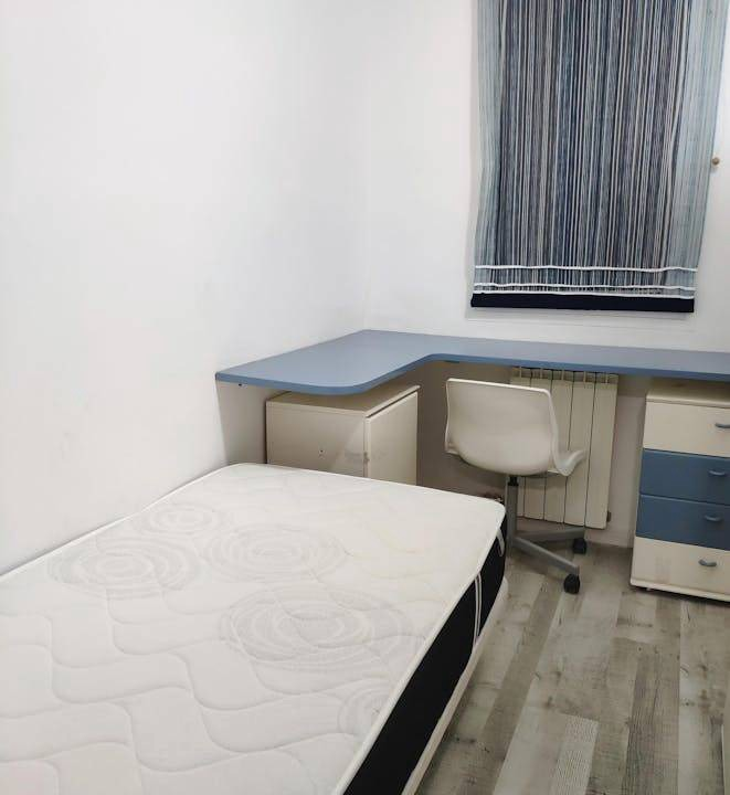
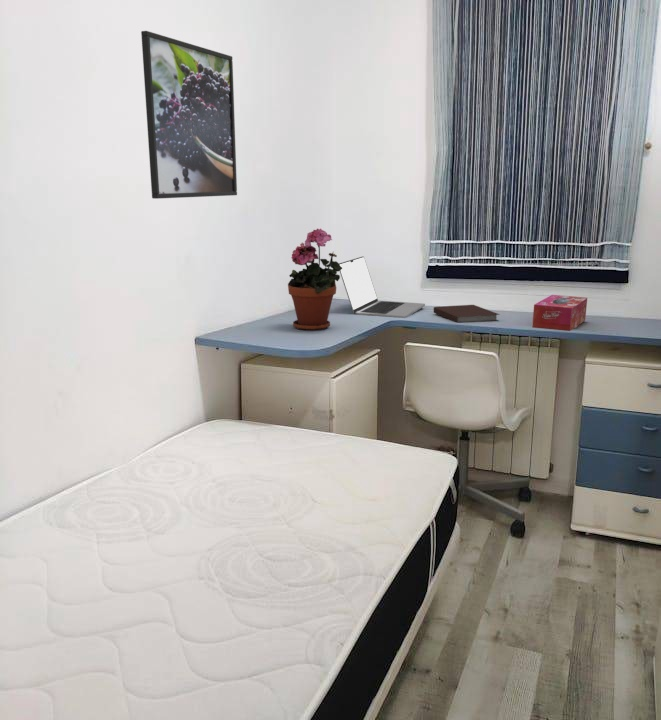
+ potted plant [287,228,343,332]
+ laptop [338,255,426,319]
+ notebook [433,304,501,324]
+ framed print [140,30,238,200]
+ tissue box [531,294,588,332]
